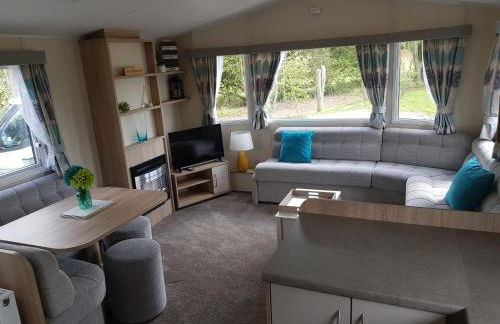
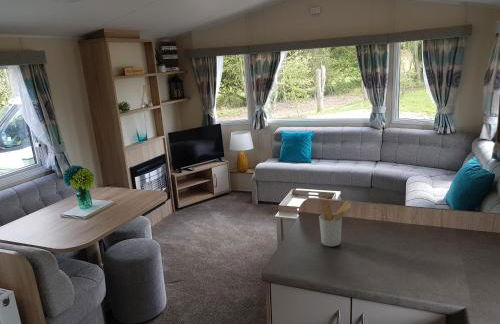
+ utensil holder [318,199,352,247]
